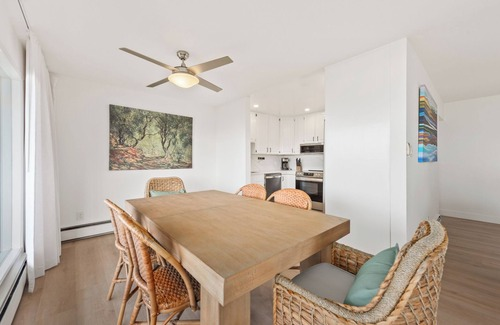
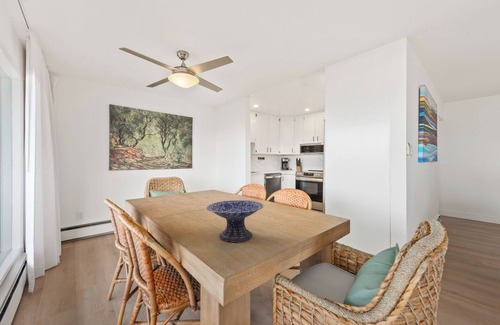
+ decorative bowl [206,199,264,243]
